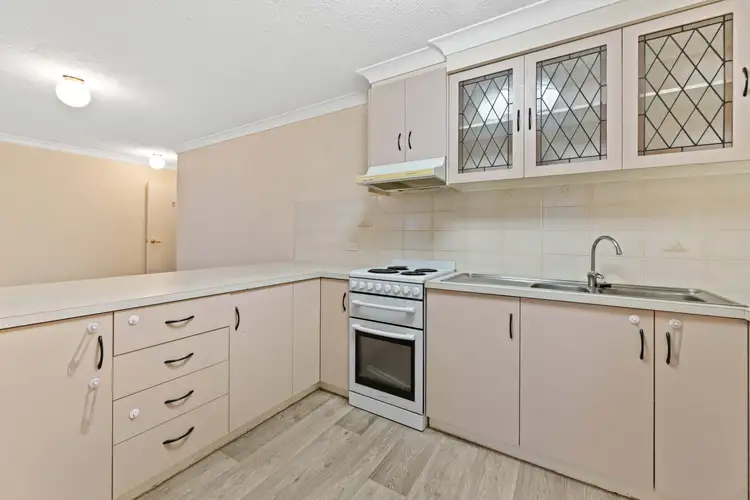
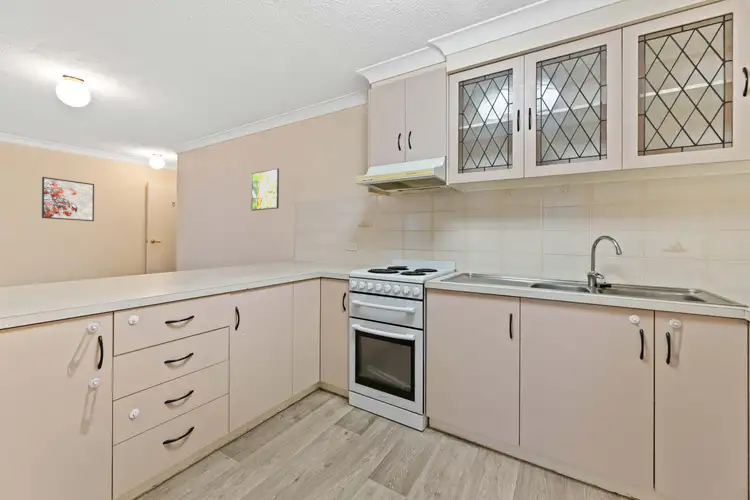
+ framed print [41,176,95,222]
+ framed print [250,167,280,212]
